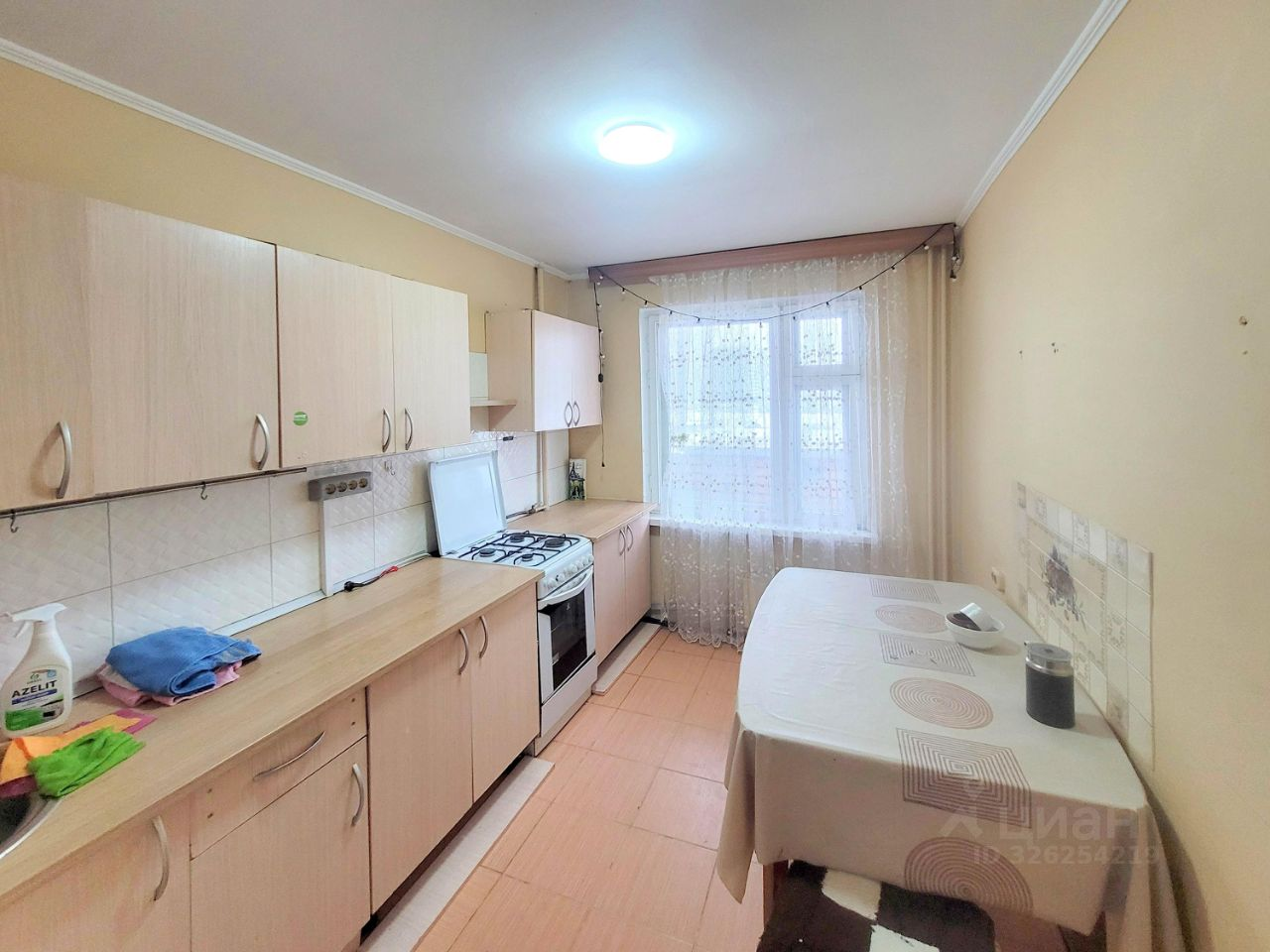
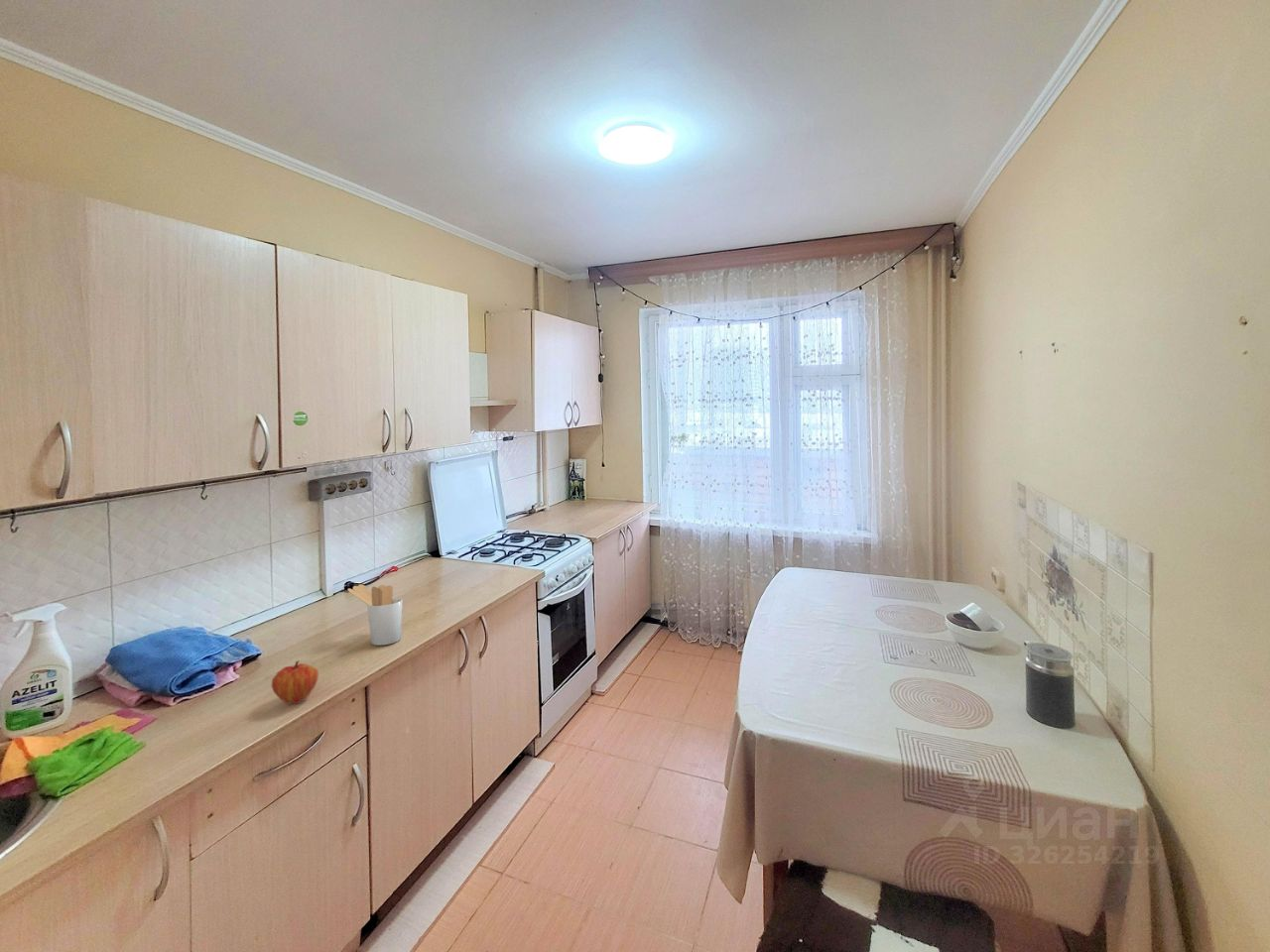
+ utensil holder [346,583,404,647]
+ fruit [271,659,319,705]
